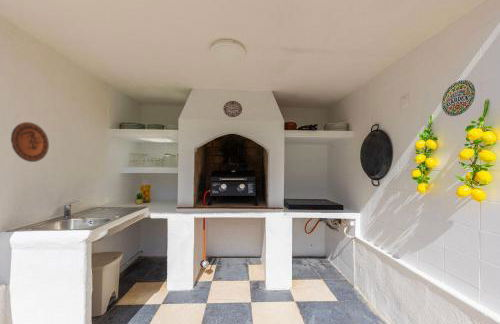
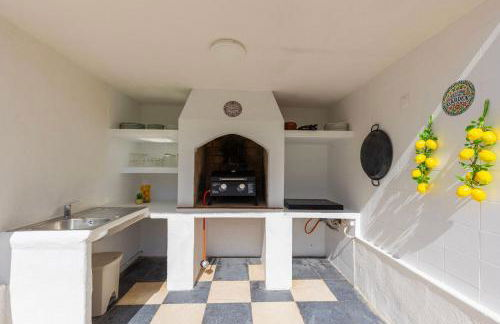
- decorative plate [10,121,50,163]
